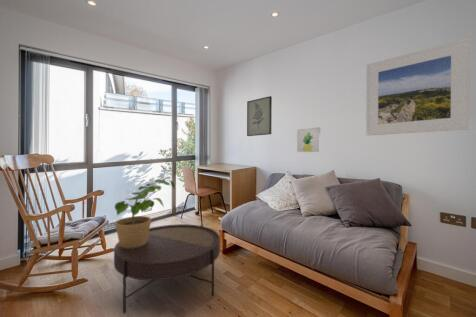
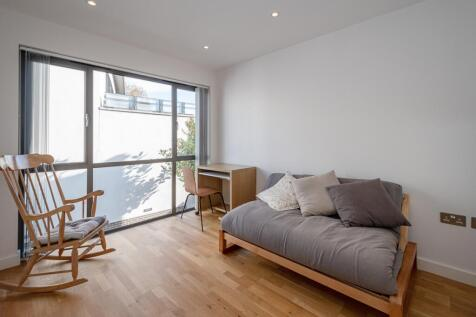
- wall art [296,126,321,153]
- wall art [246,95,273,137]
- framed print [365,37,471,137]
- coffee table [113,223,221,315]
- potted plant [114,179,176,248]
